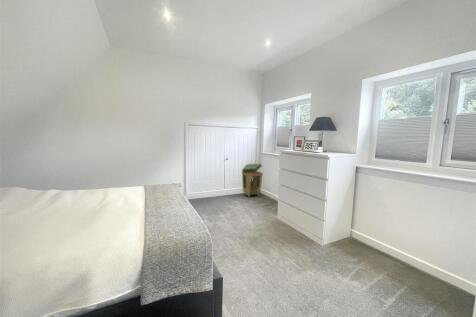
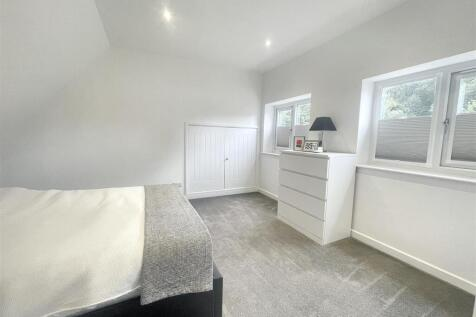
- laundry basket [241,163,264,198]
